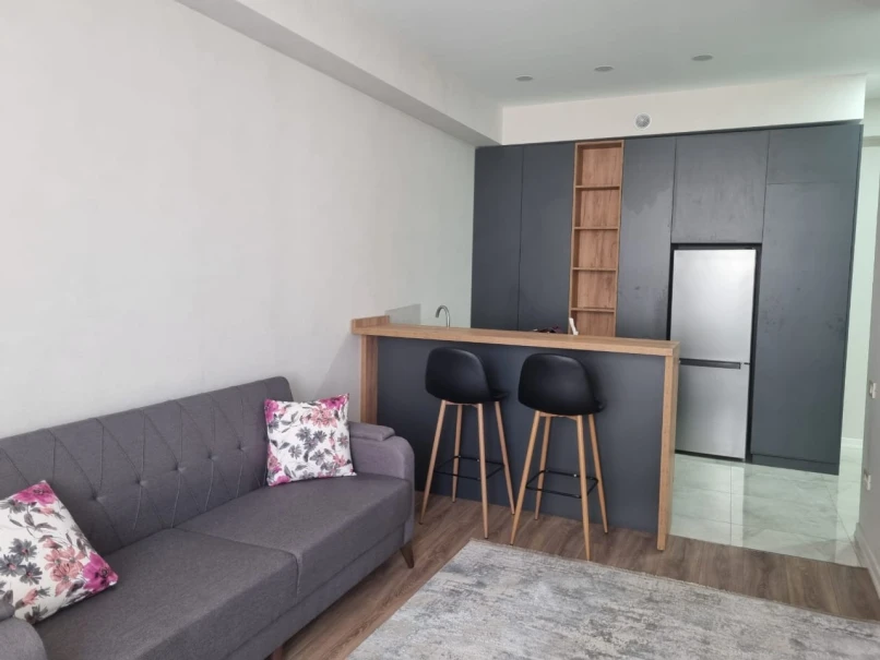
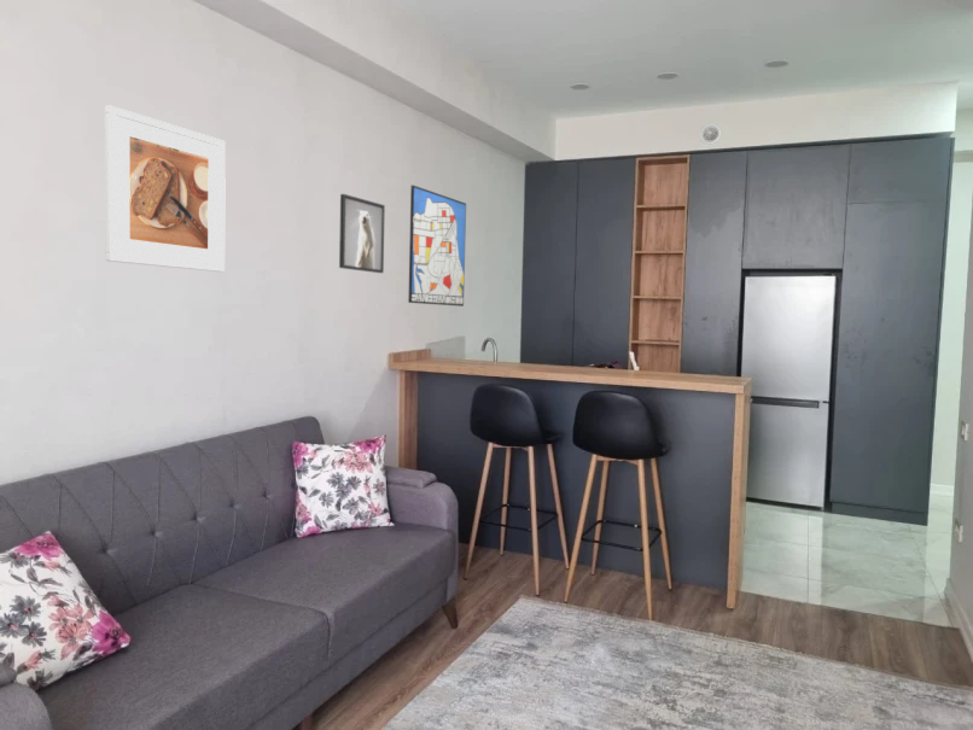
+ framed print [104,104,227,273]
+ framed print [338,193,386,274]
+ wall art [407,183,467,308]
